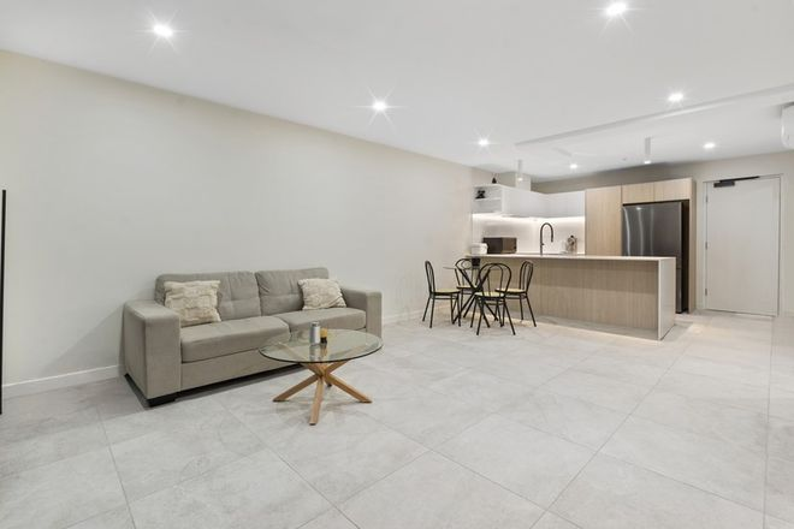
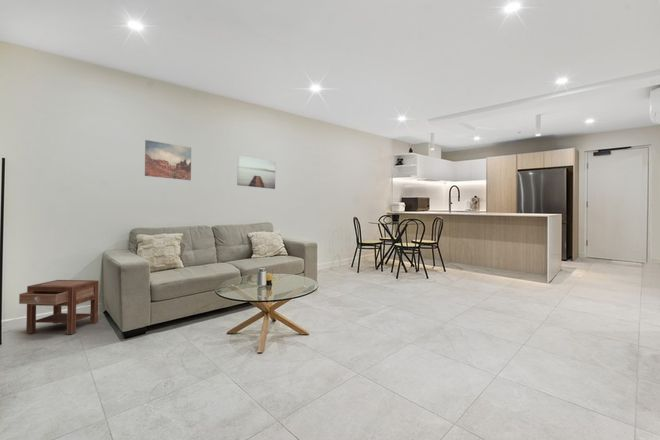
+ wall art [144,139,192,181]
+ wall art [236,155,276,190]
+ nightstand [18,279,100,335]
